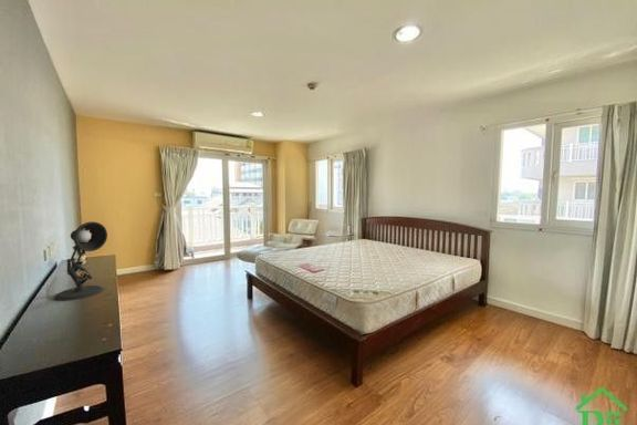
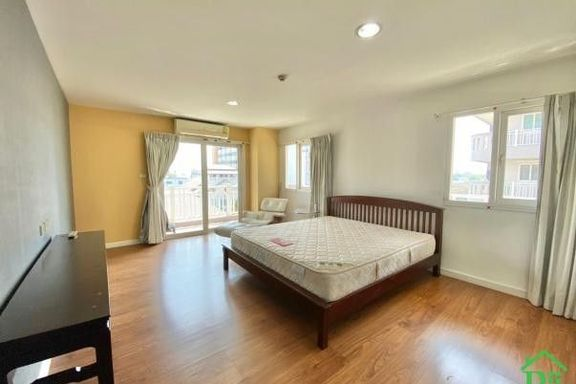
- desk lamp [53,220,108,301]
